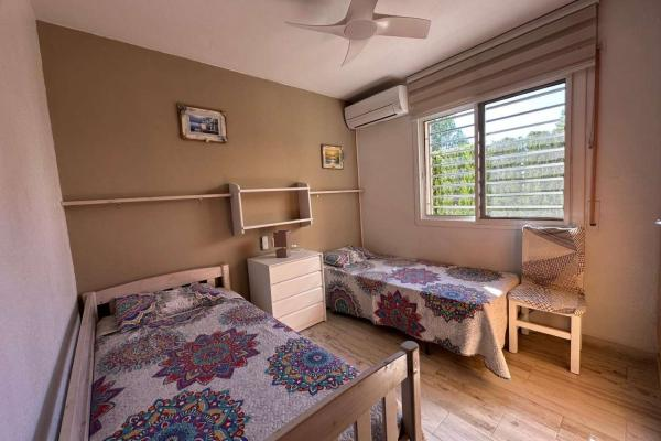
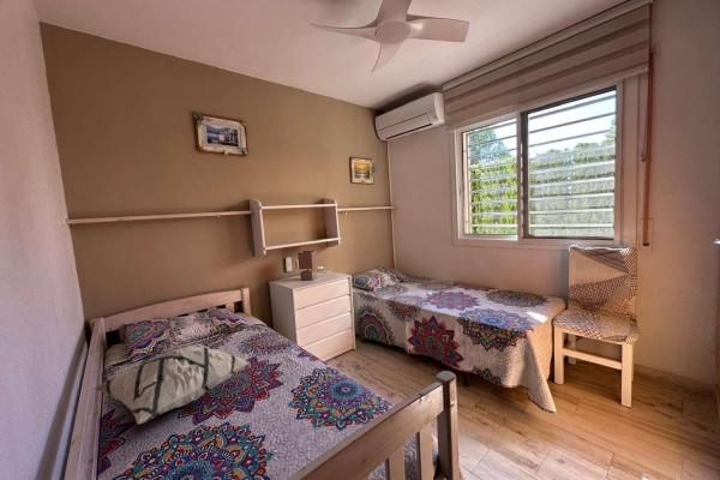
+ decorative pillow [91,342,251,425]
